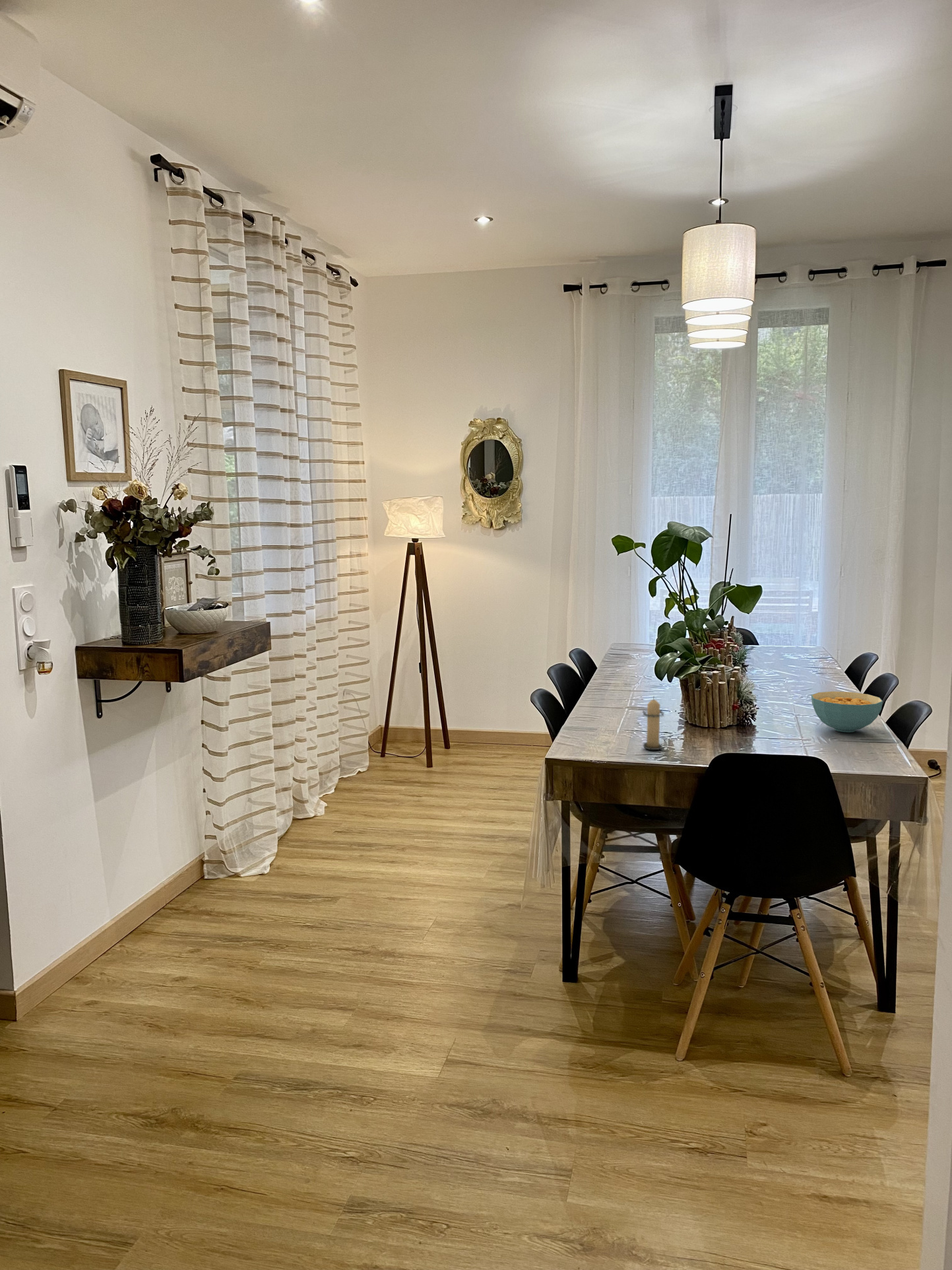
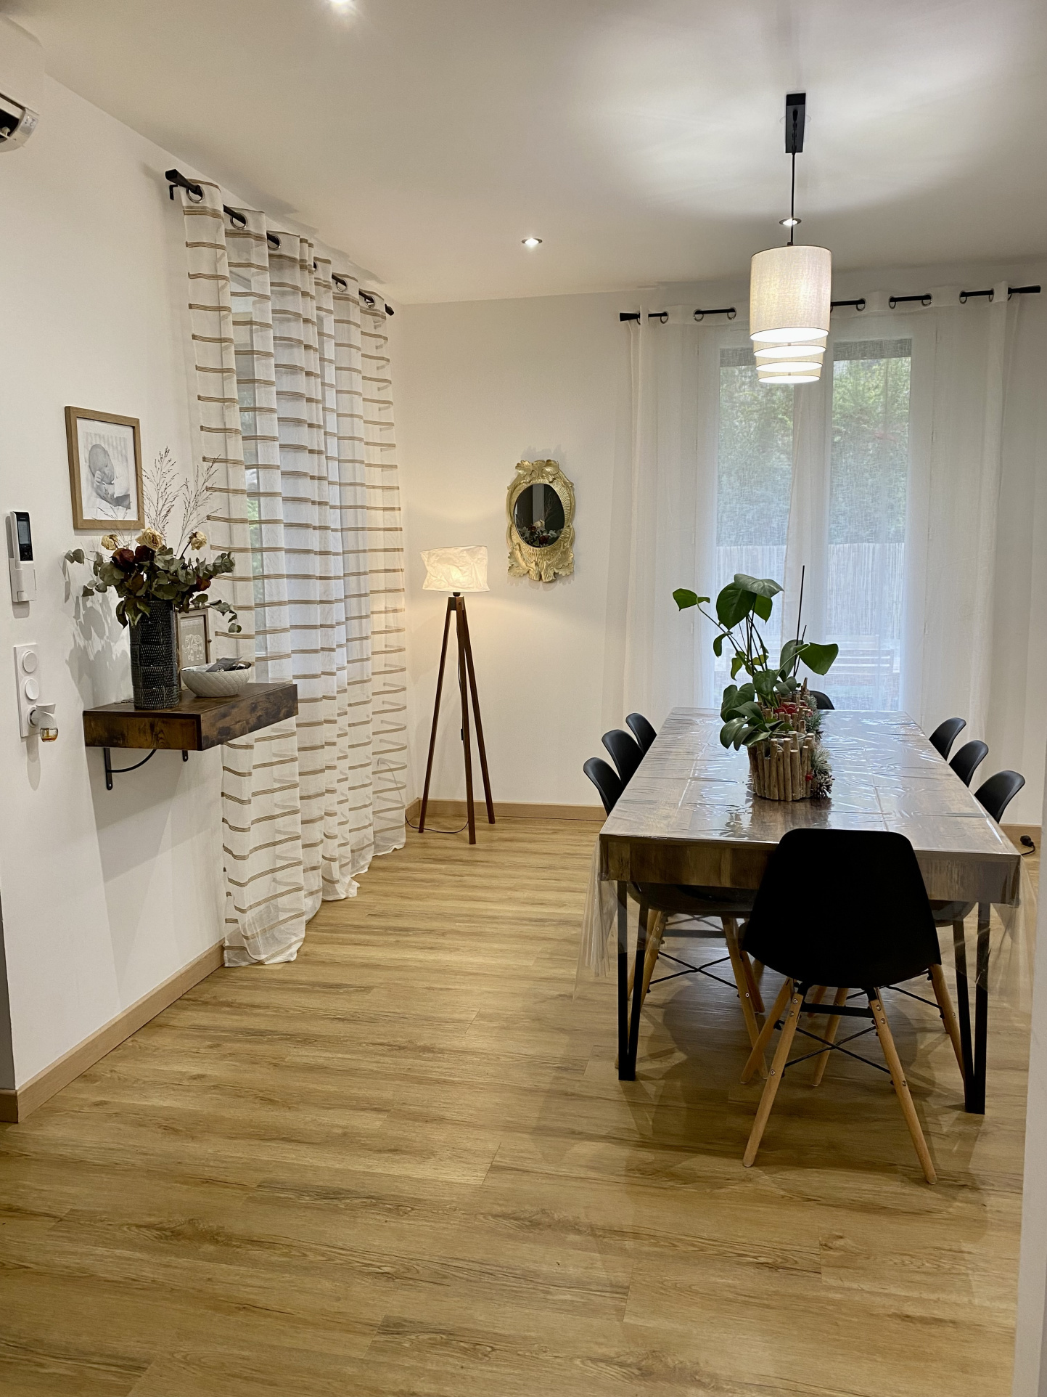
- cereal bowl [811,690,883,733]
- candle [641,696,666,751]
